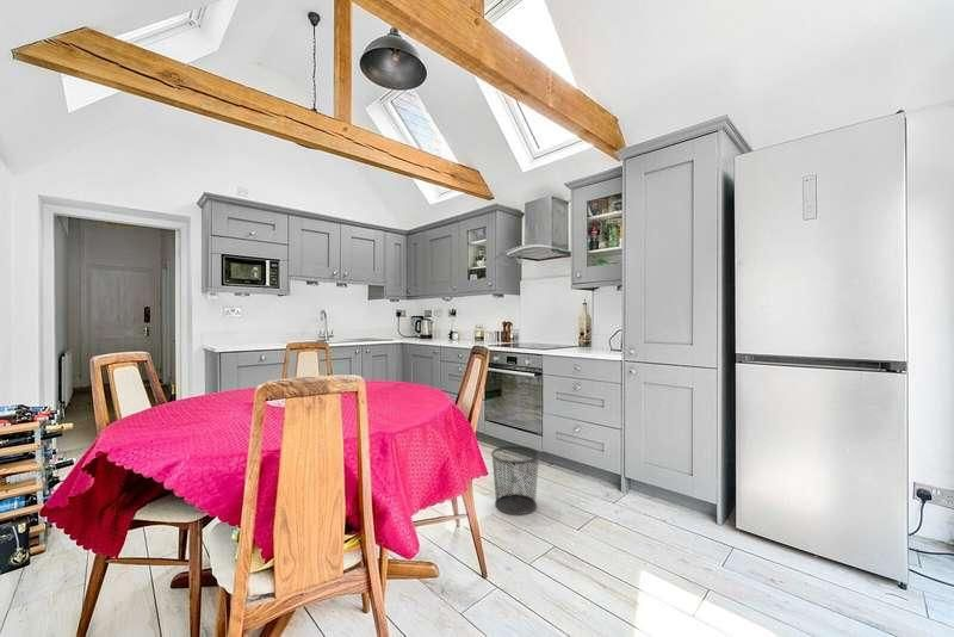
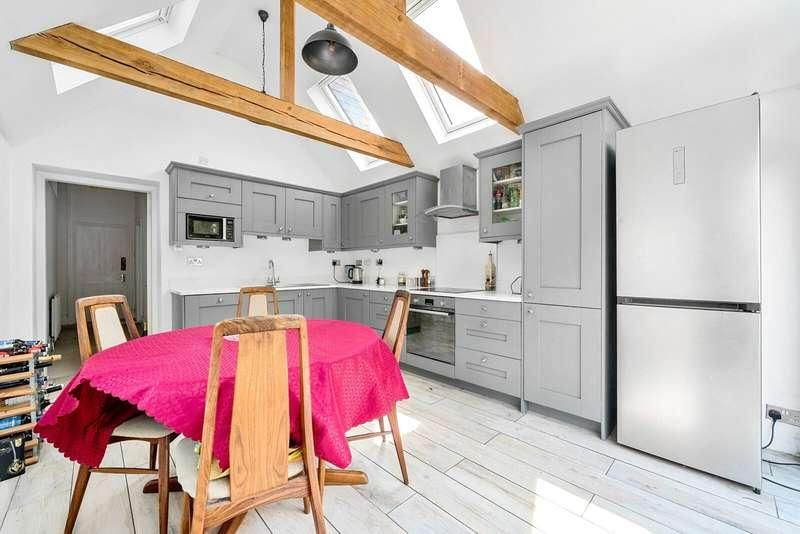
- waste bin [490,445,541,515]
